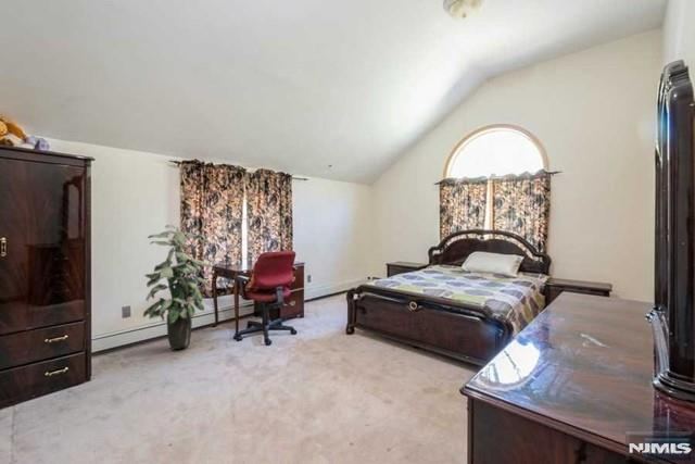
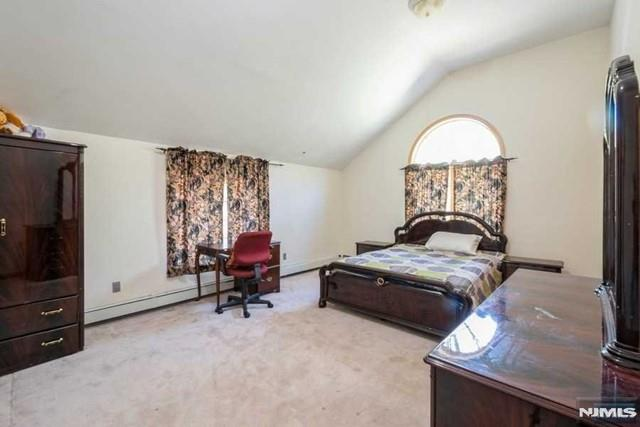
- indoor plant [142,224,212,350]
